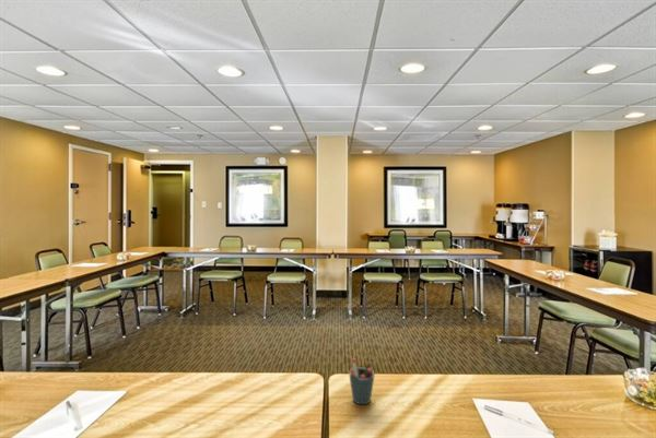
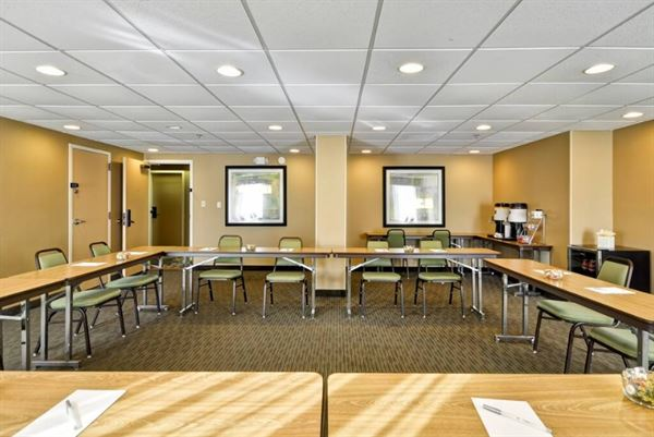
- pen holder [348,357,376,405]
